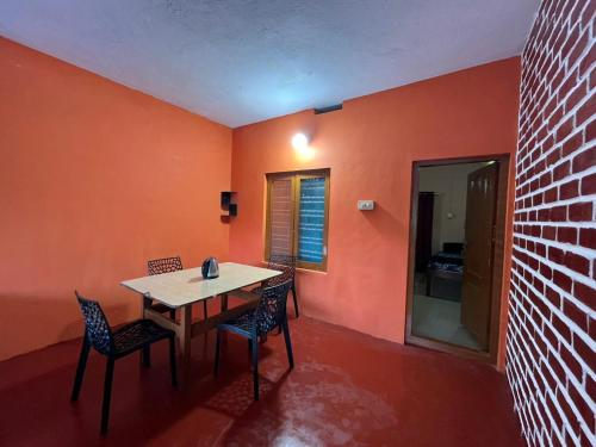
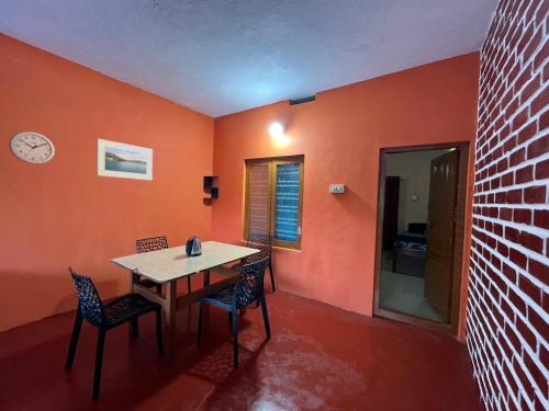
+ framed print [96,138,154,181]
+ wall clock [8,130,56,165]
